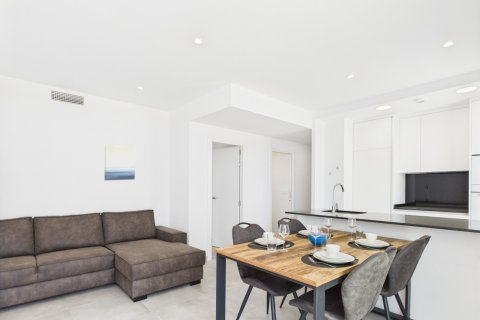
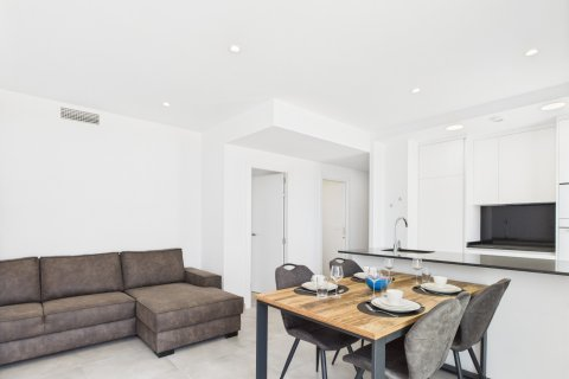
- wall art [104,145,136,181]
